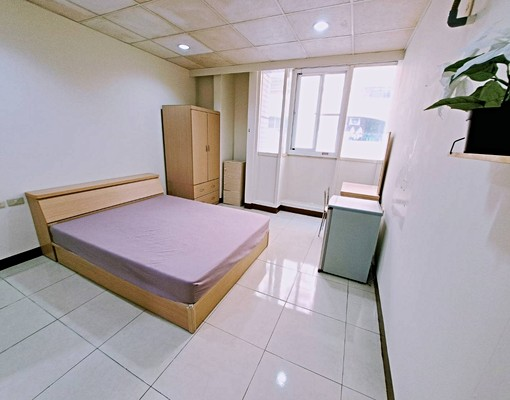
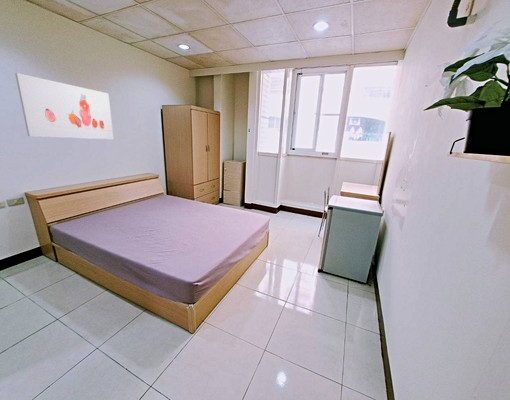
+ wall art [14,72,114,140]
